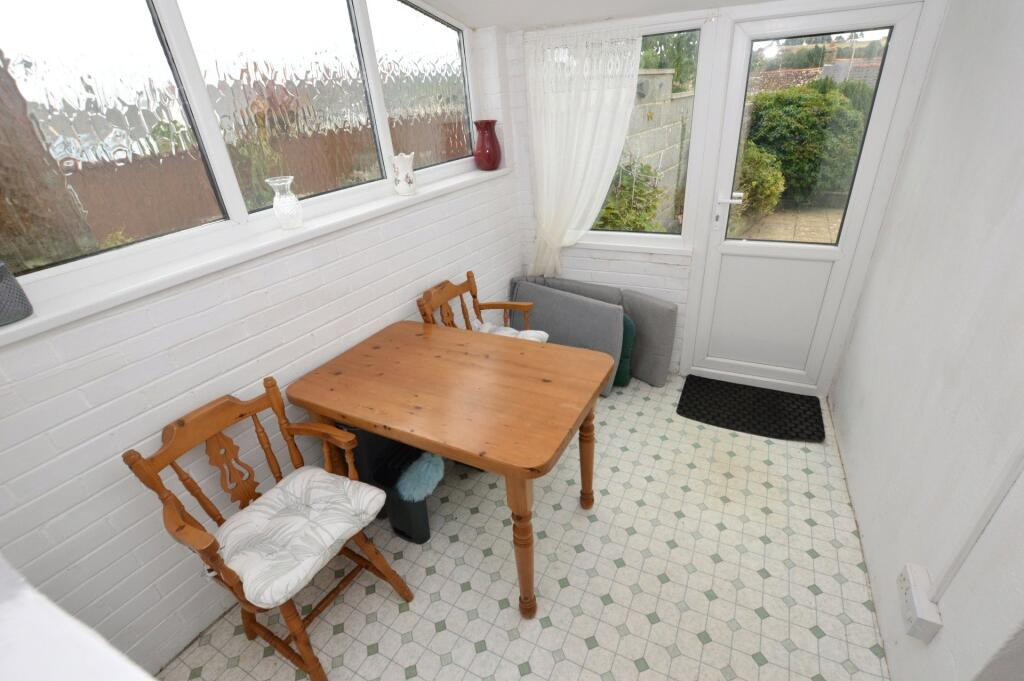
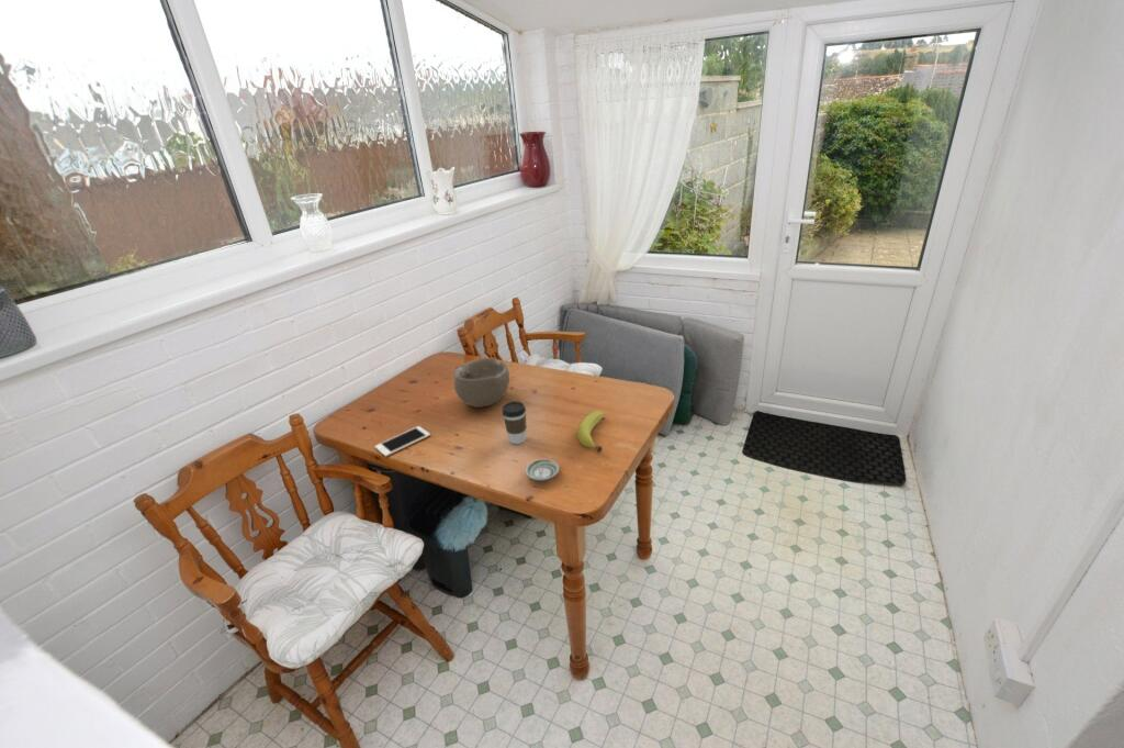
+ saucer [525,458,560,482]
+ cell phone [374,425,431,458]
+ coffee cup [501,400,527,445]
+ fruit [576,410,605,454]
+ bowl [453,357,510,409]
